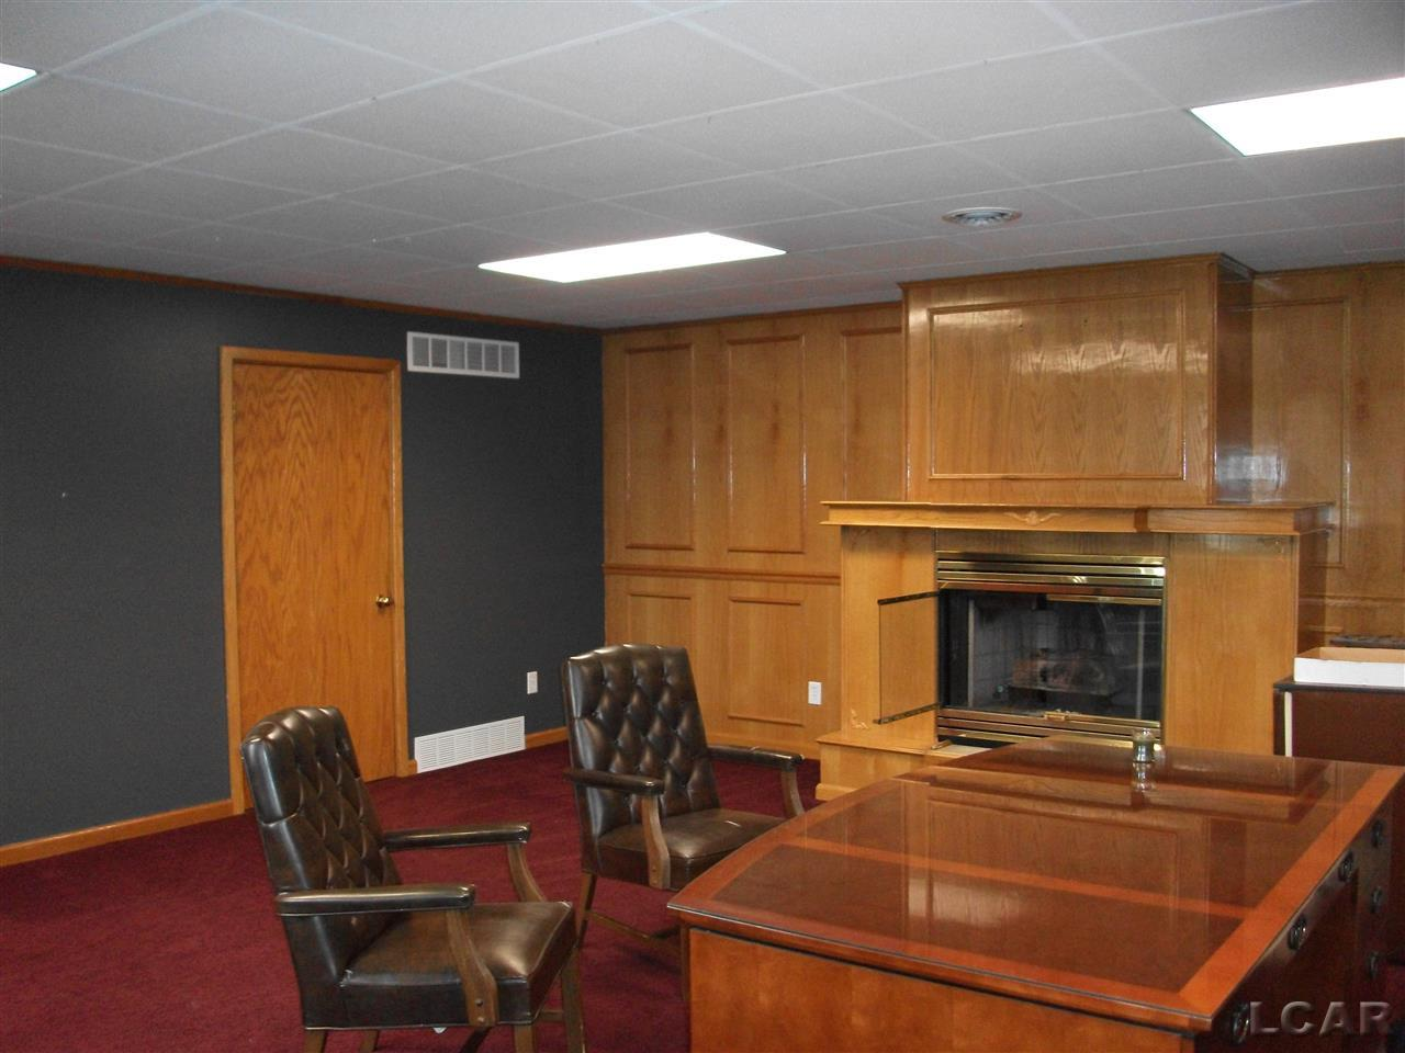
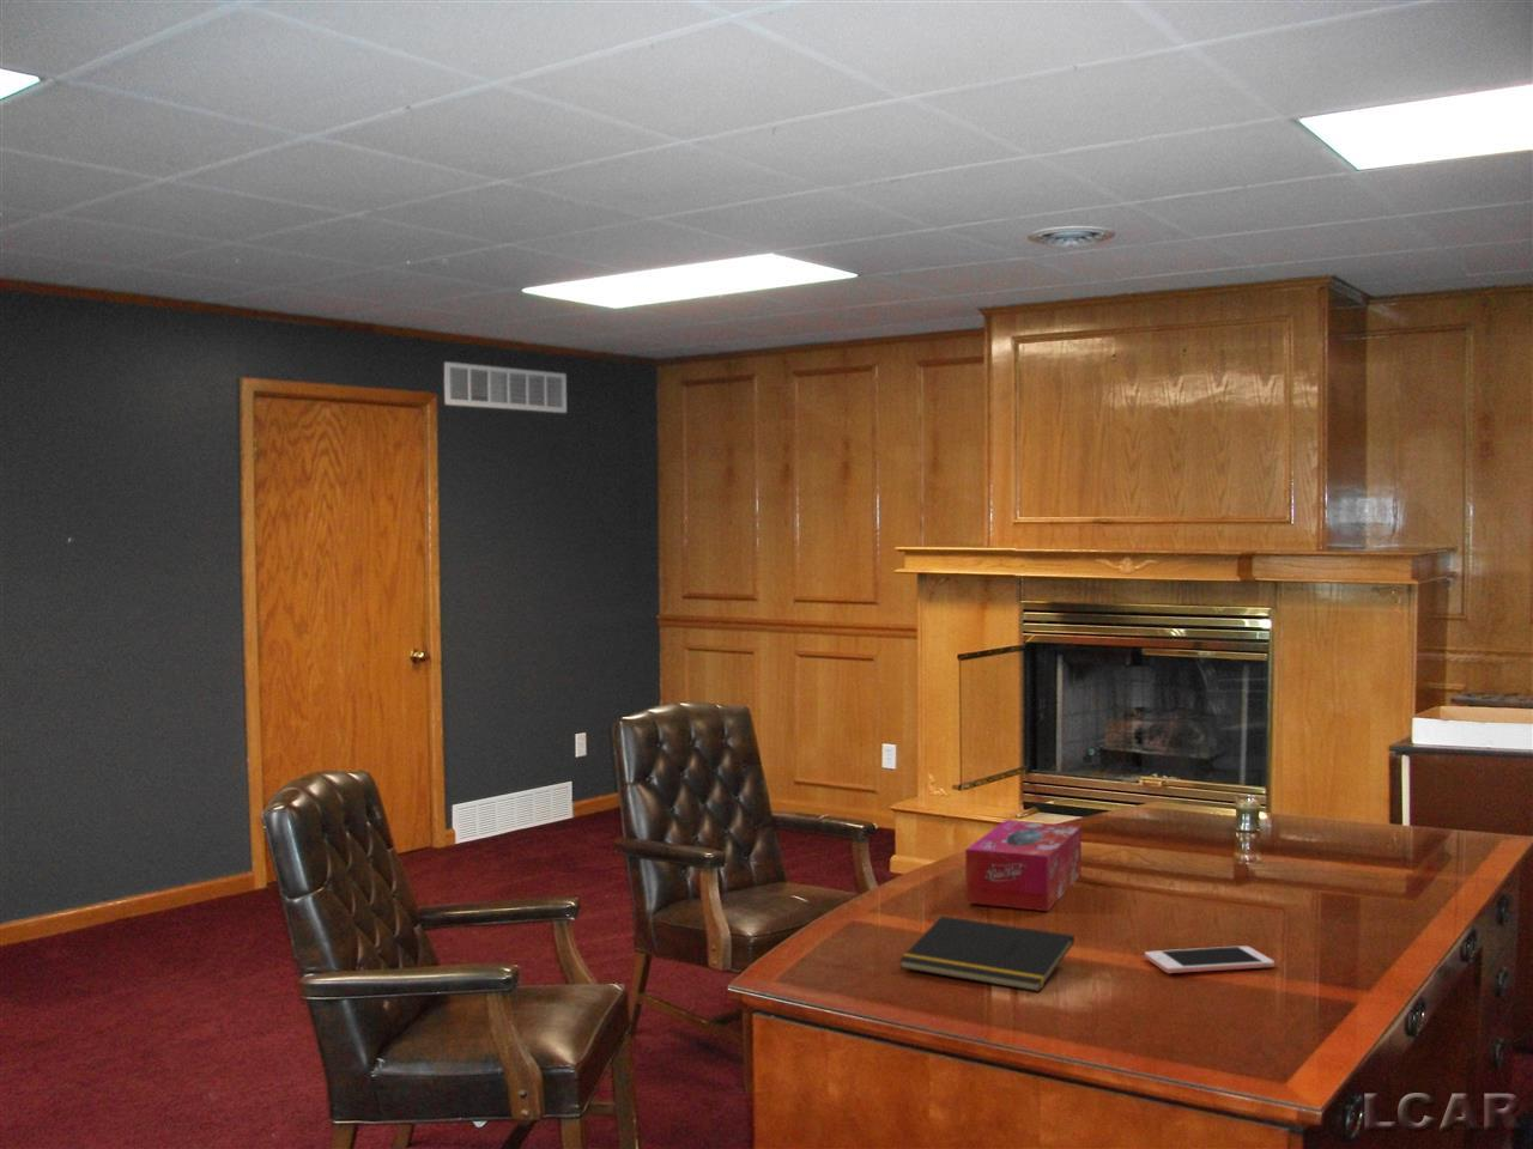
+ notepad [898,915,1076,992]
+ tissue box [964,818,1083,912]
+ cell phone [1144,945,1276,974]
